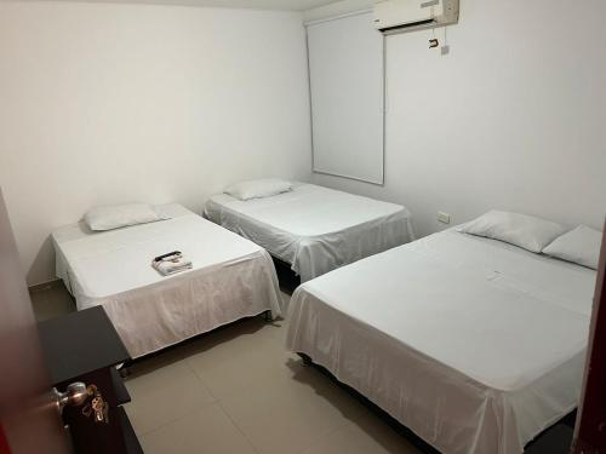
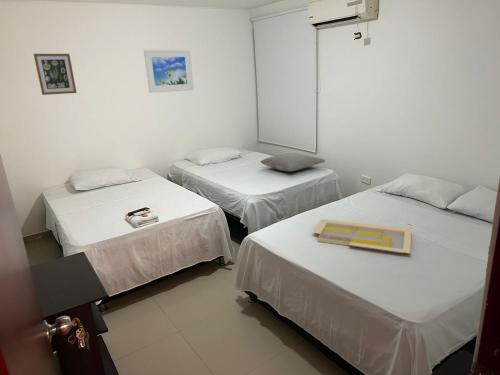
+ pillow [260,152,326,173]
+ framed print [143,49,195,94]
+ serving tray [312,218,412,255]
+ wall art [33,53,78,96]
